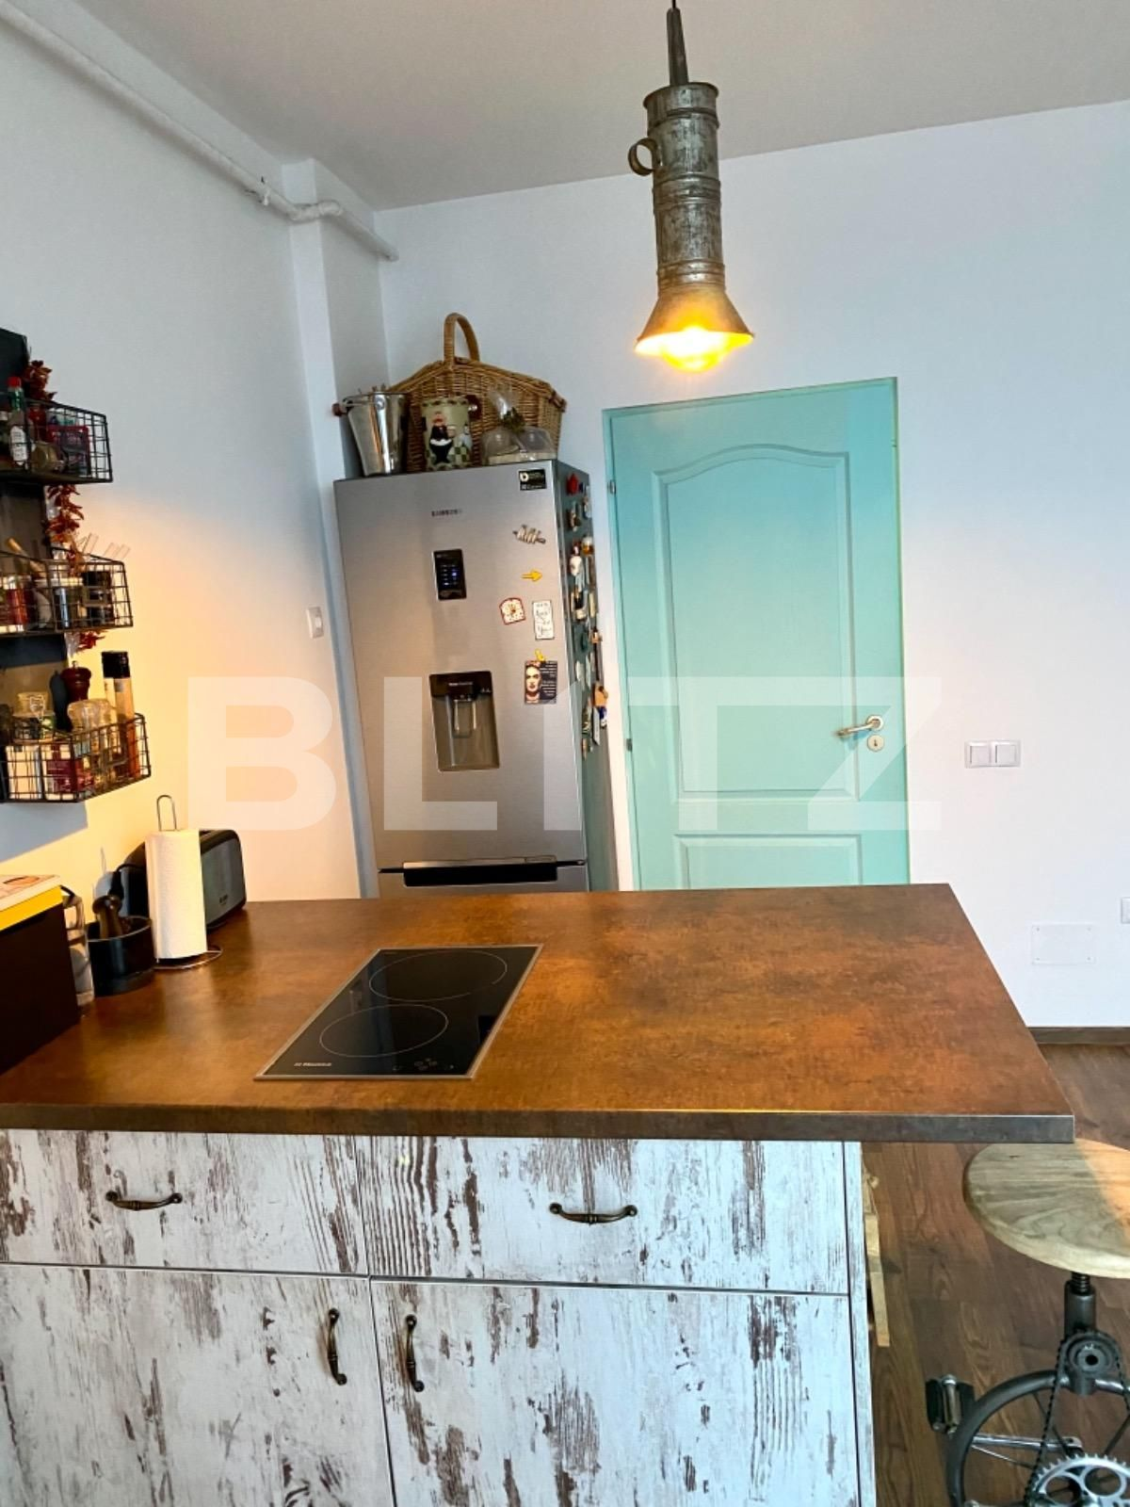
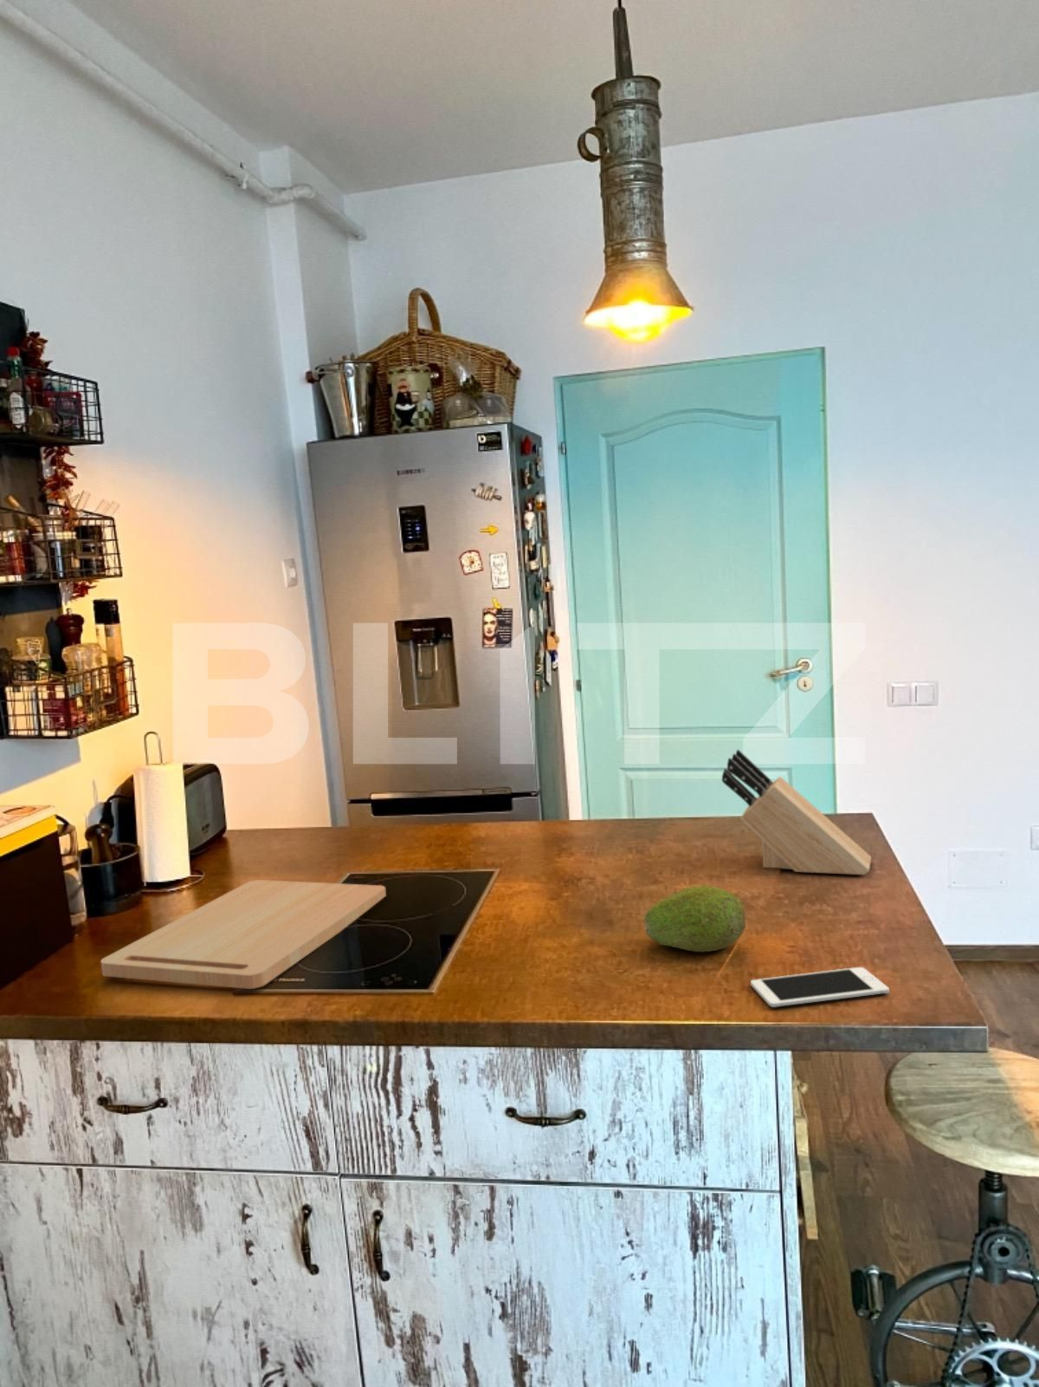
+ knife block [721,749,872,876]
+ cutting board [99,879,387,989]
+ fruit [643,885,747,952]
+ cell phone [750,967,891,1008]
